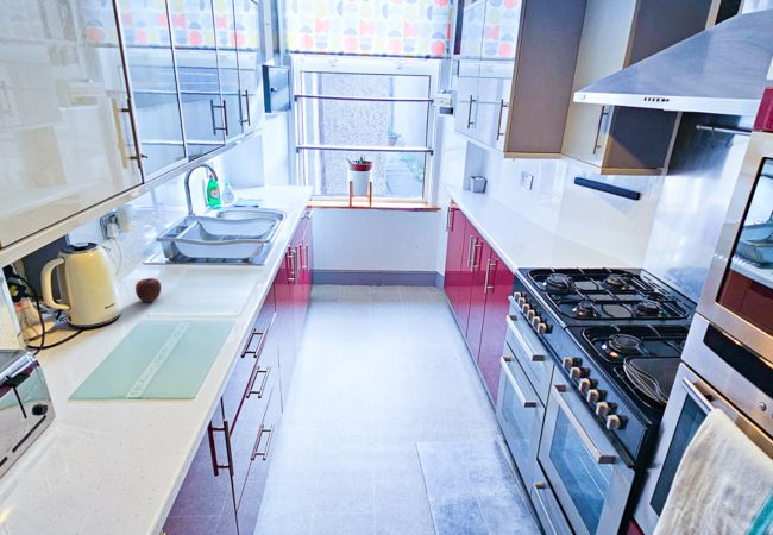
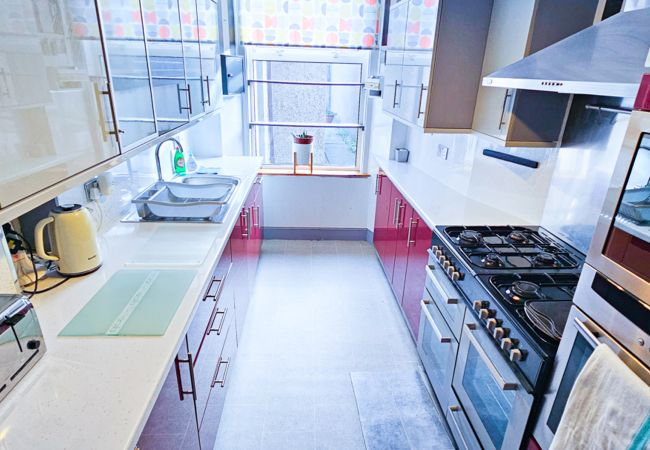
- apple [134,277,163,303]
